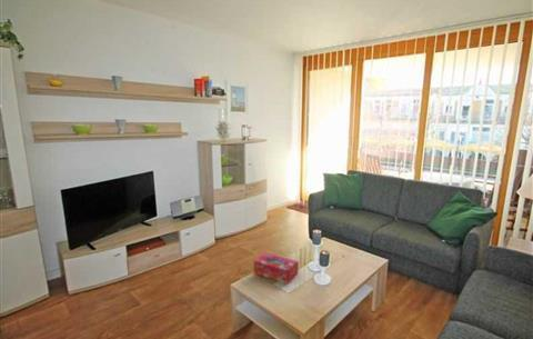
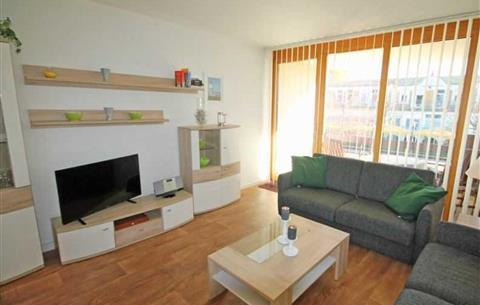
- tissue box [253,251,300,285]
